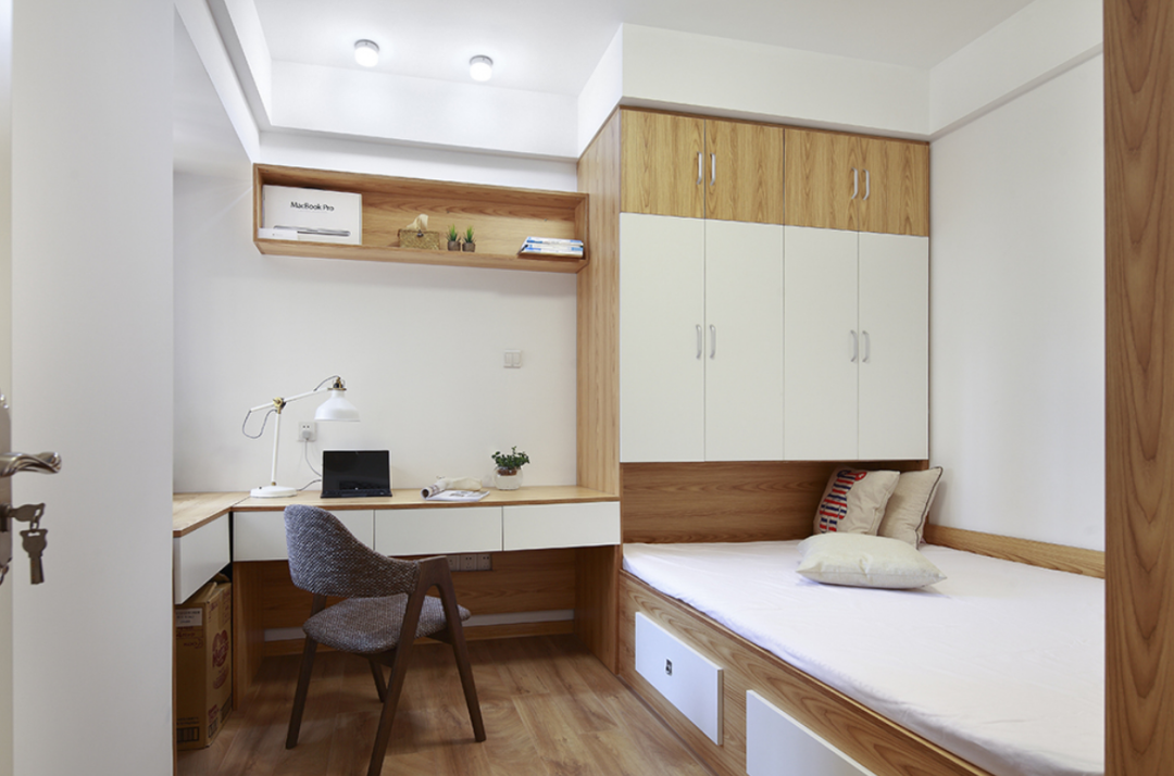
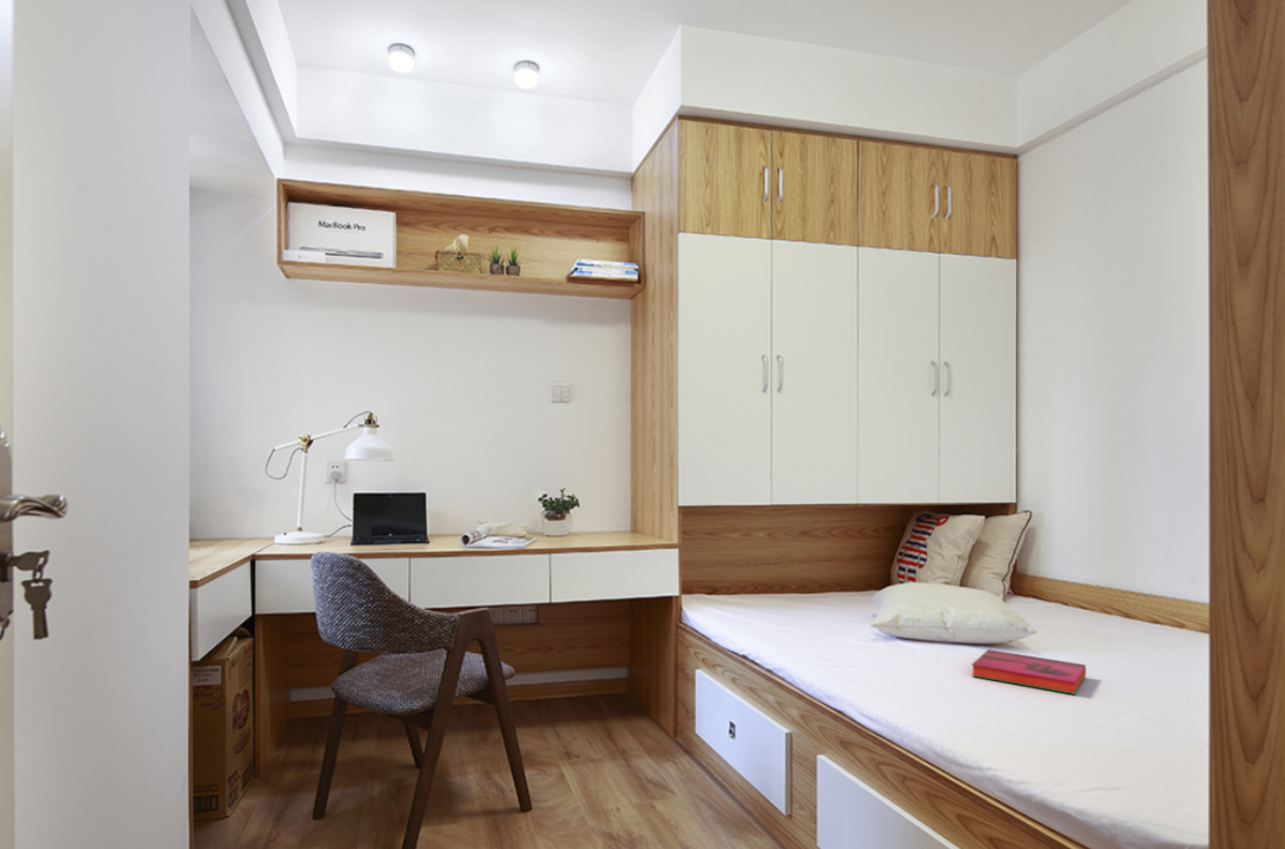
+ hardback book [971,648,1087,696]
